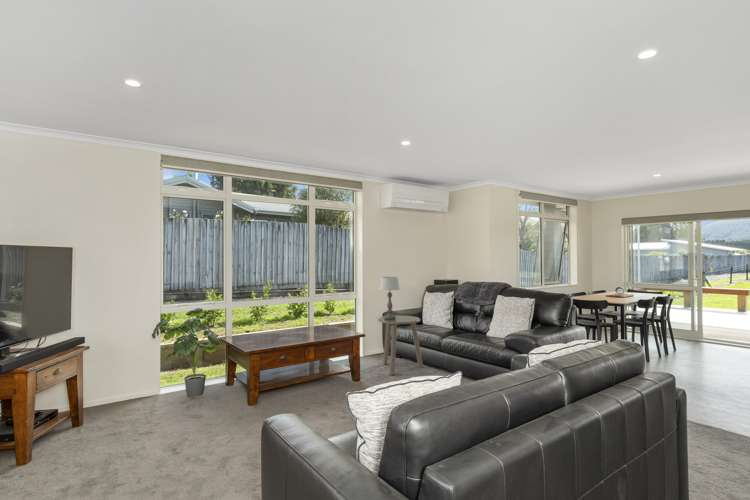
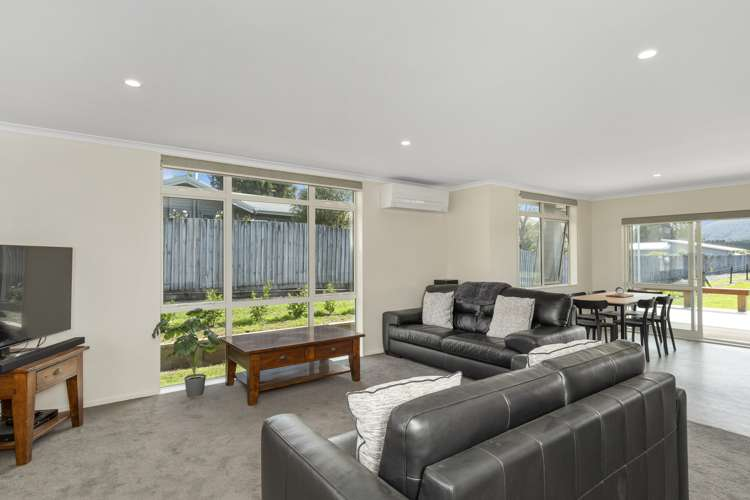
- side table [377,314,424,376]
- table lamp [379,276,401,320]
